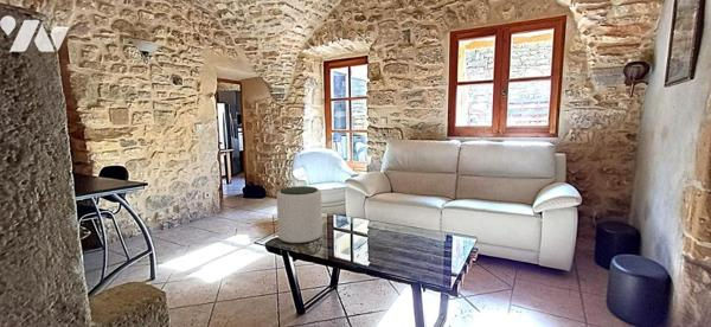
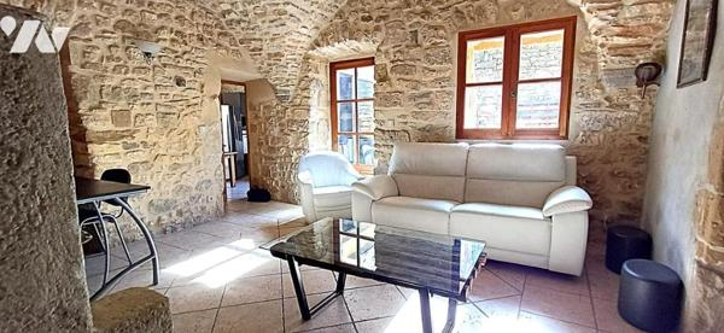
- plant pot [276,185,324,244]
